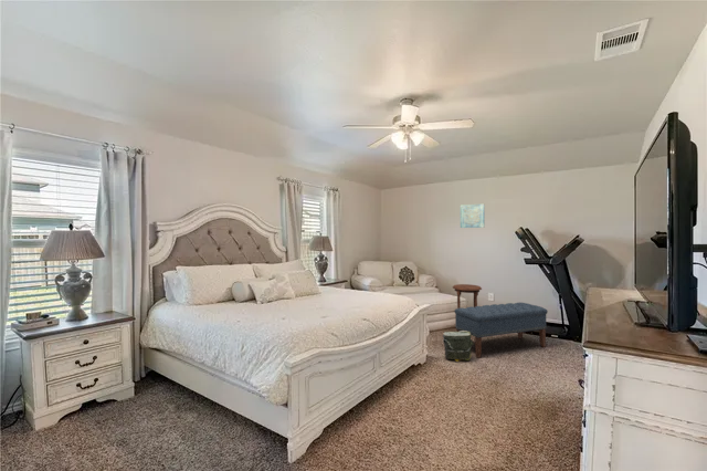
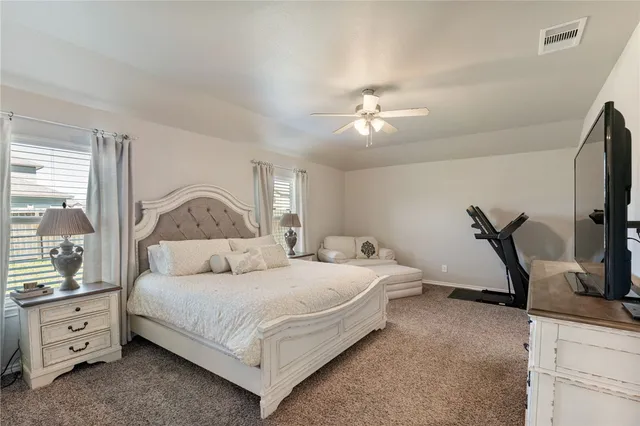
- side table [452,283,483,308]
- wall art [460,202,486,229]
- bag [442,331,474,362]
- bench [453,302,548,359]
